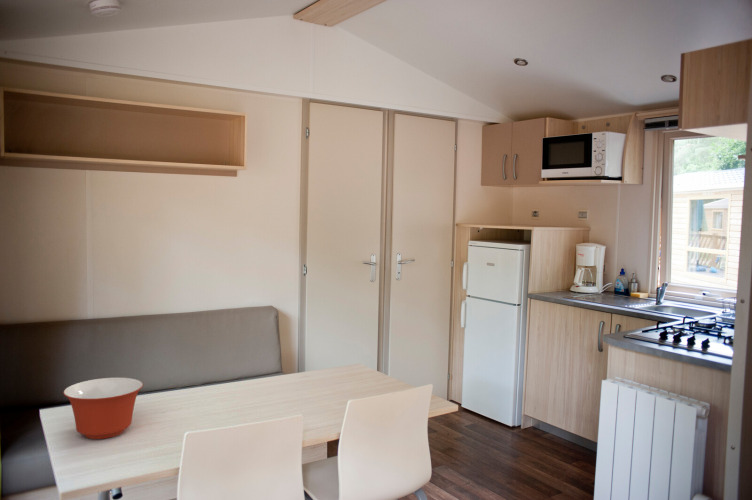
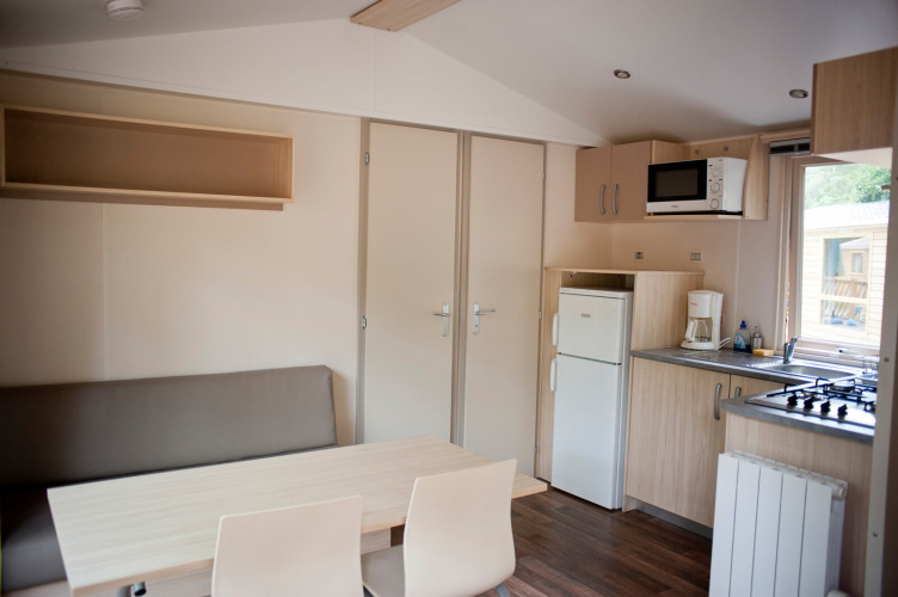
- mixing bowl [62,377,144,440]
